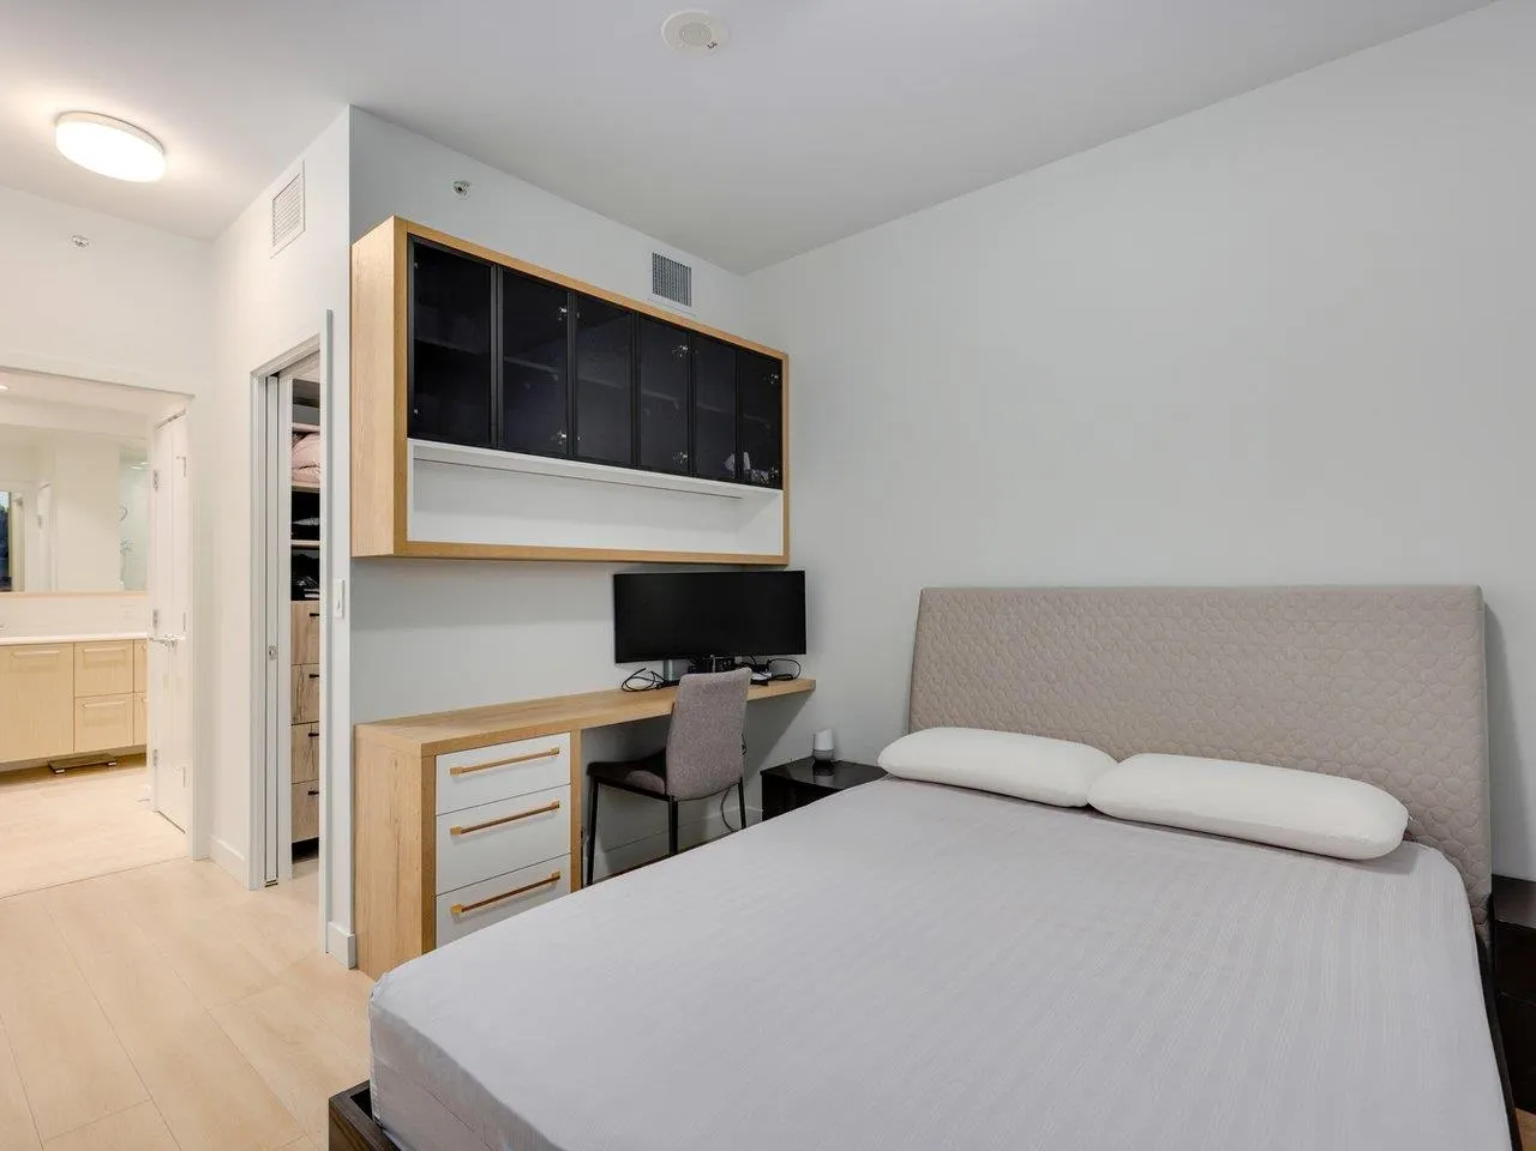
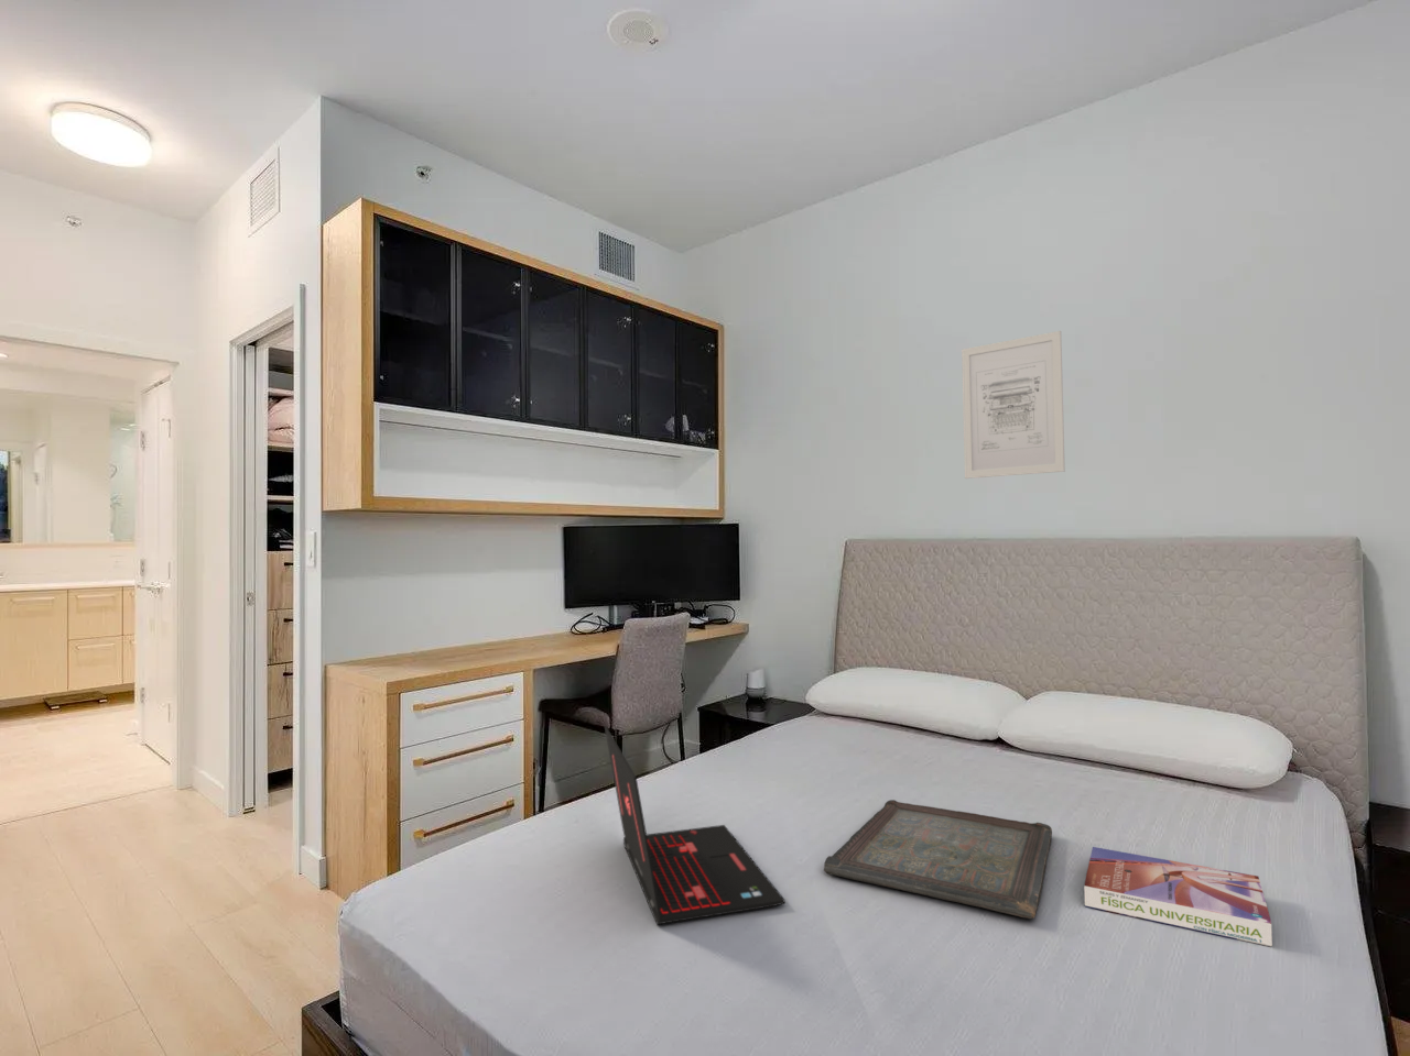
+ wall art [960,329,1066,479]
+ textbook [1082,846,1273,947]
+ serving tray [823,799,1054,920]
+ laptop [604,725,786,926]
